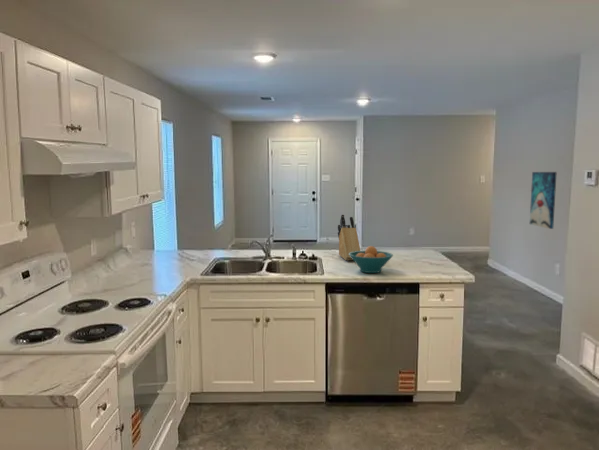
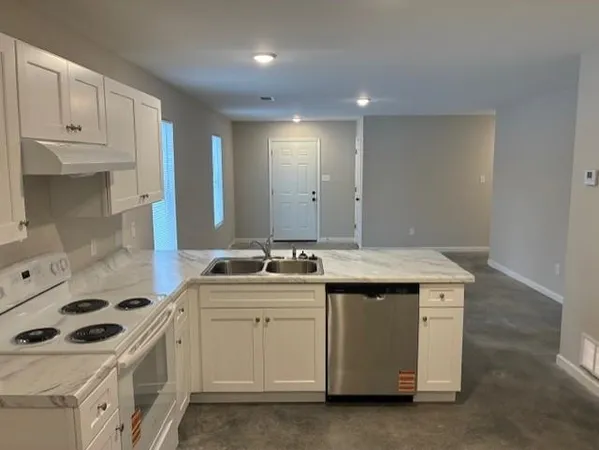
- fruit bowl [349,245,394,274]
- knife block [337,213,361,262]
- wall art [529,171,558,230]
